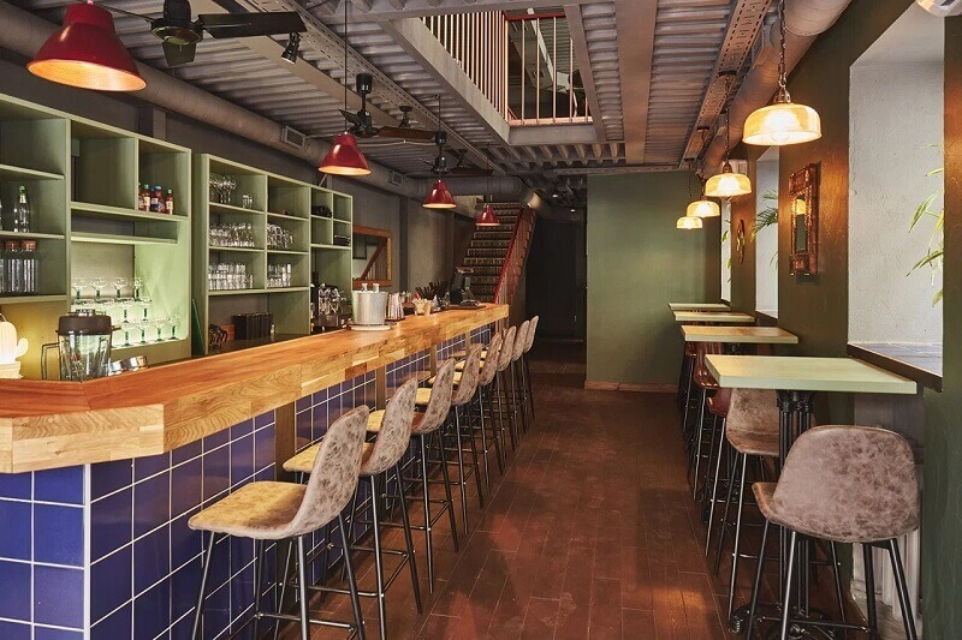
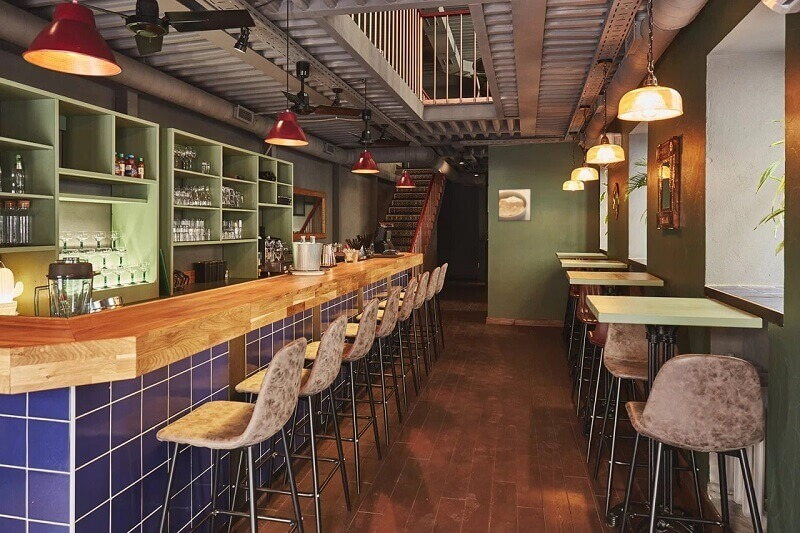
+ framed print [497,187,532,223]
